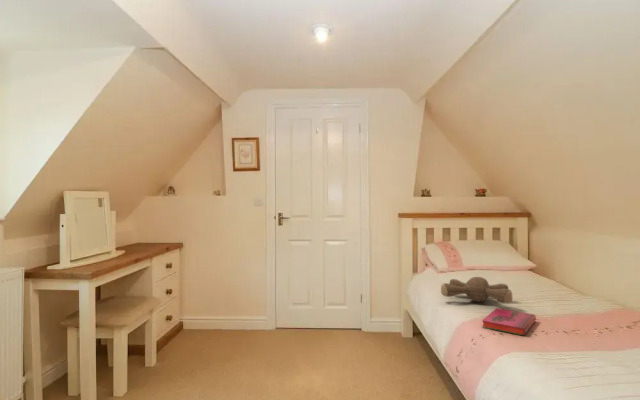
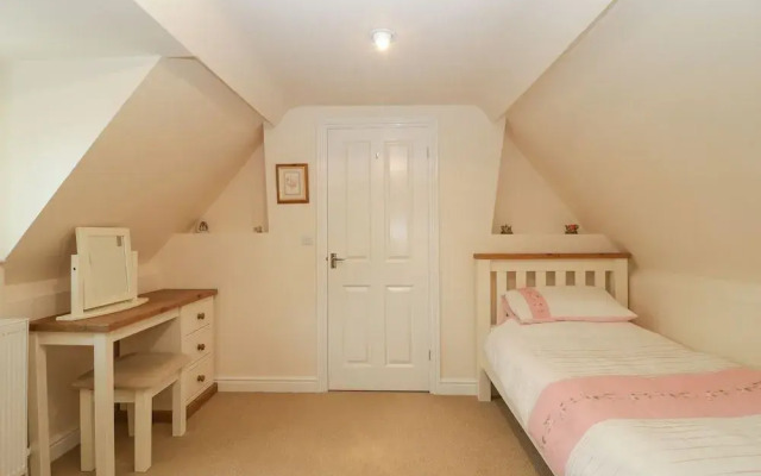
- hardback book [481,307,537,337]
- stuffed bear [440,276,514,304]
